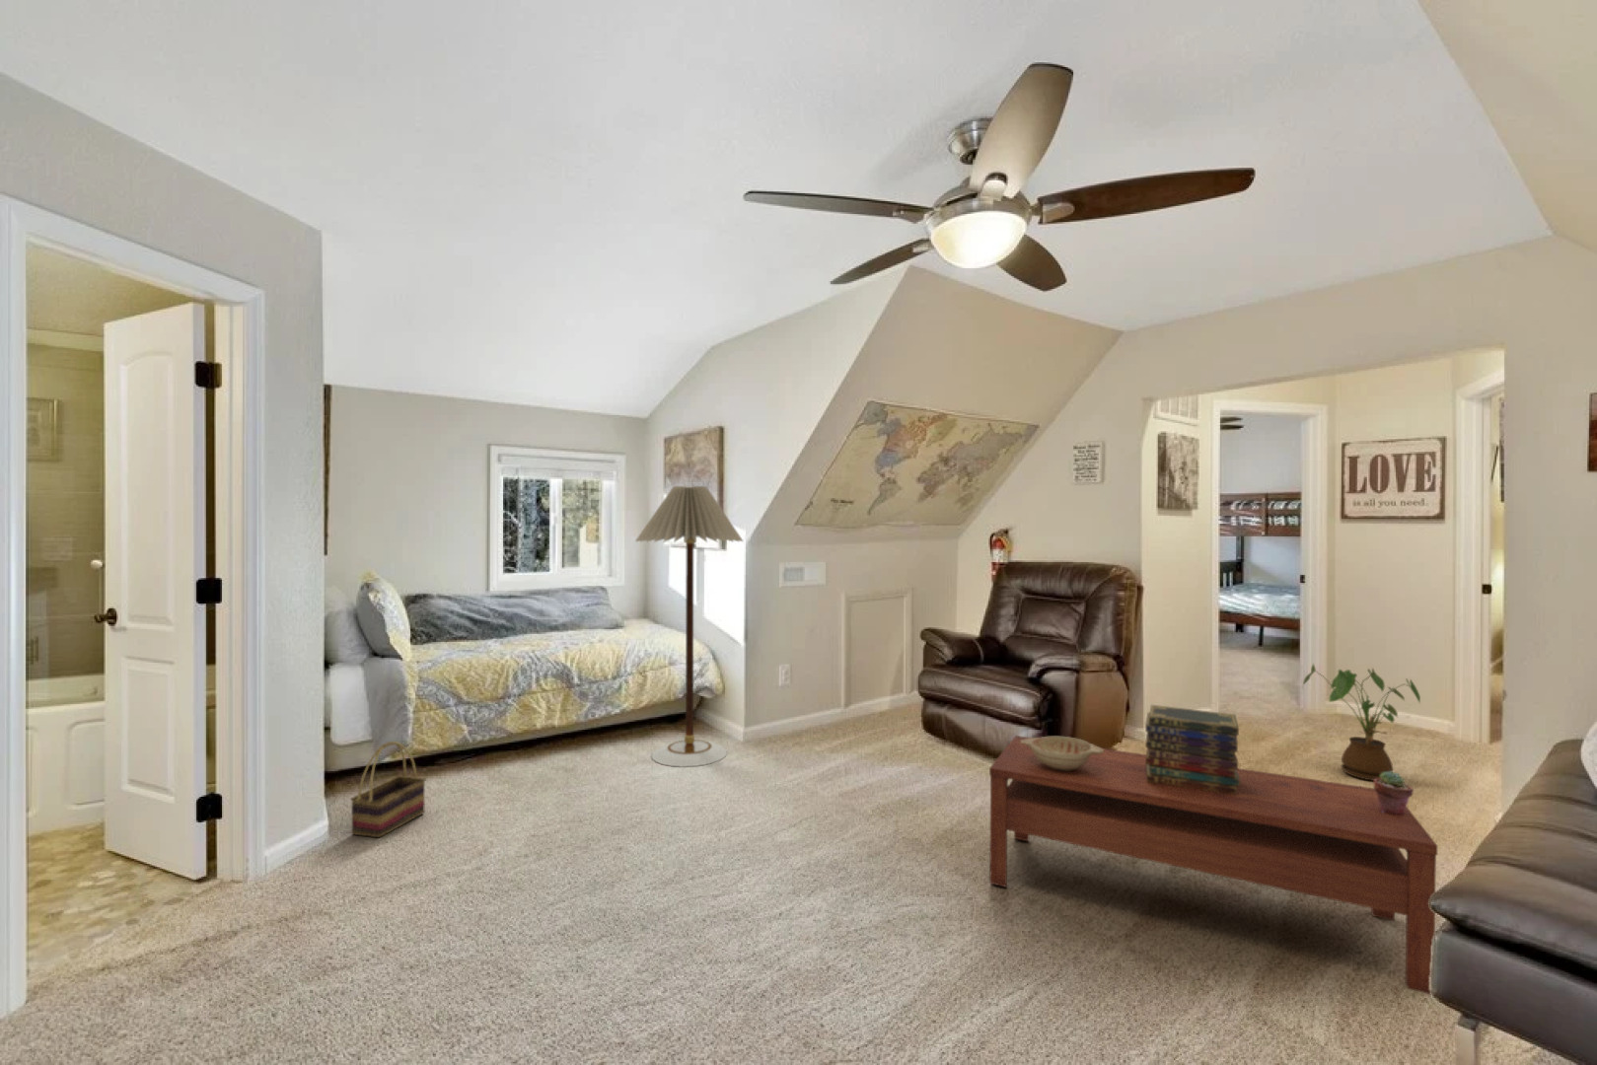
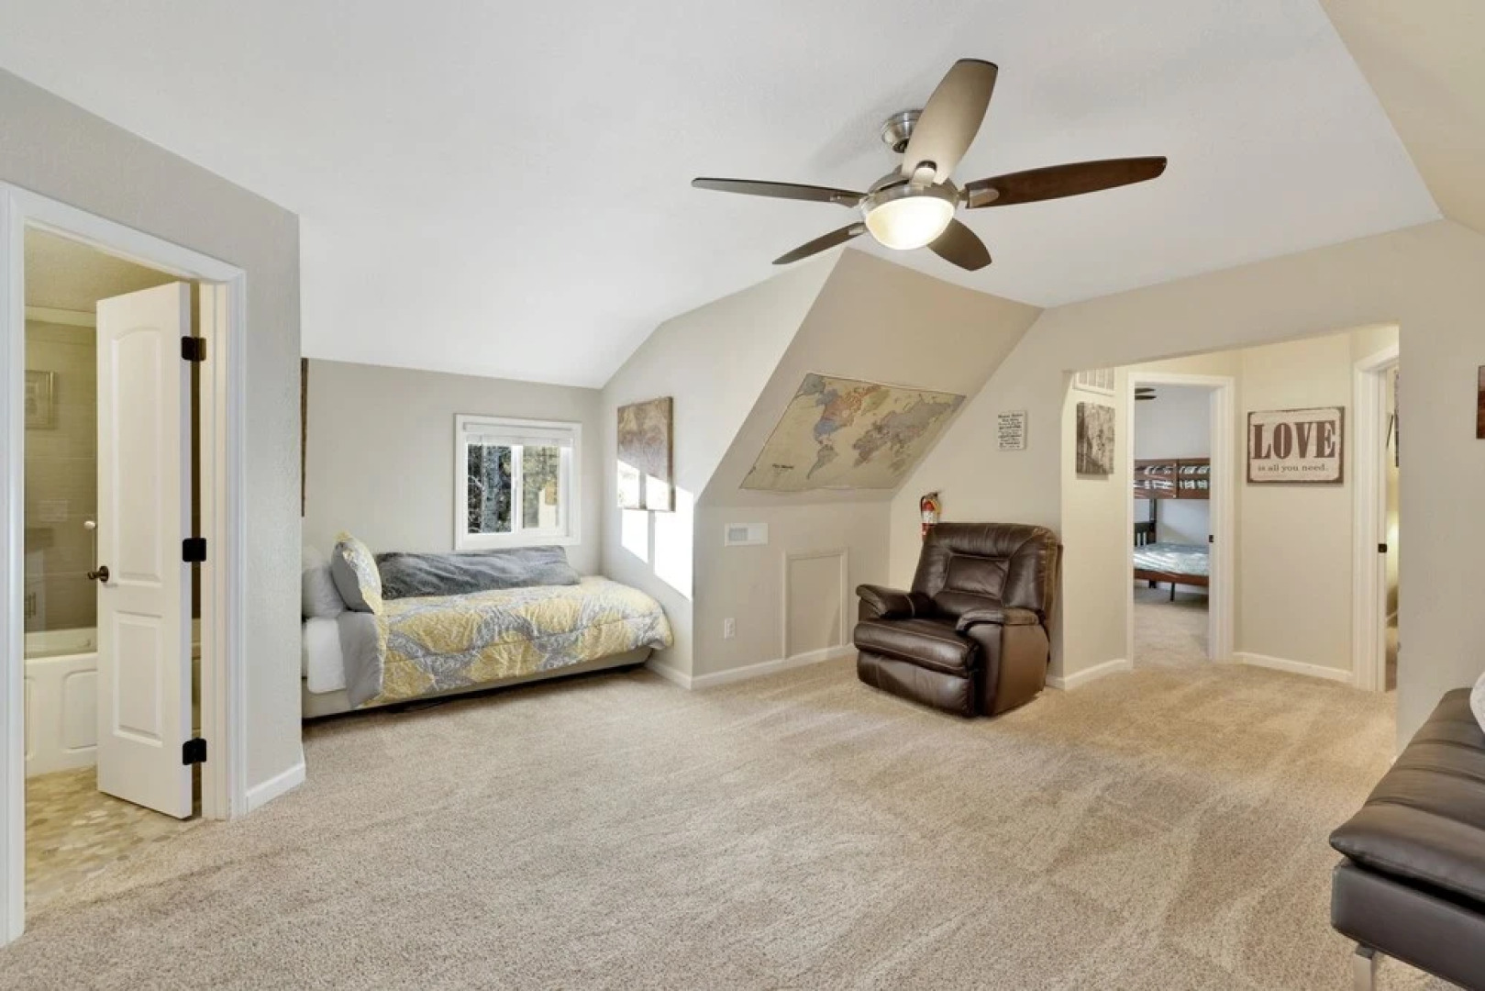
- book stack [1144,704,1240,795]
- house plant [1302,662,1421,782]
- potted succulent [1373,771,1415,815]
- basket [350,741,426,838]
- floor lamp [634,484,744,768]
- decorative bowl [1021,736,1104,770]
- coffee table [988,735,1438,995]
